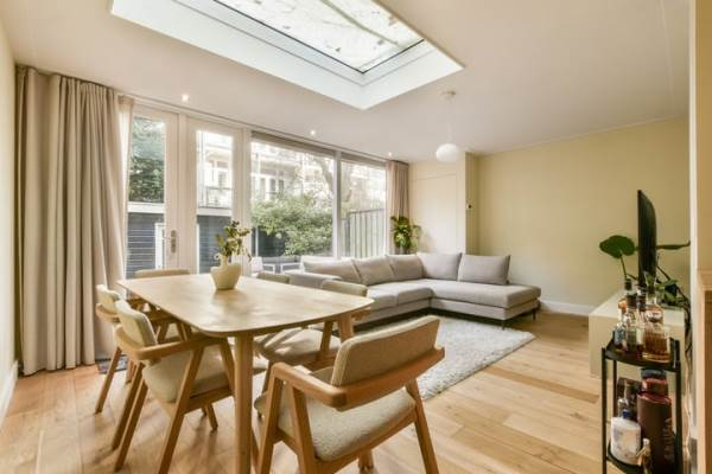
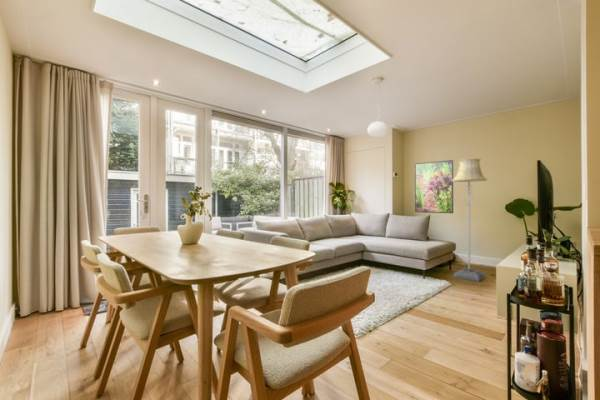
+ floor lamp [452,158,488,282]
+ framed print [414,159,454,214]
